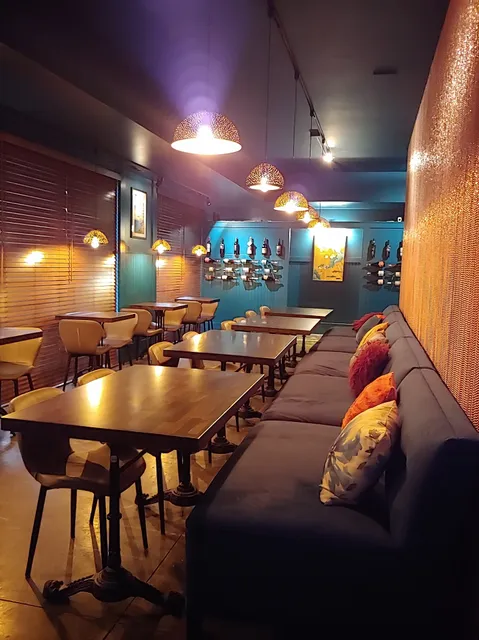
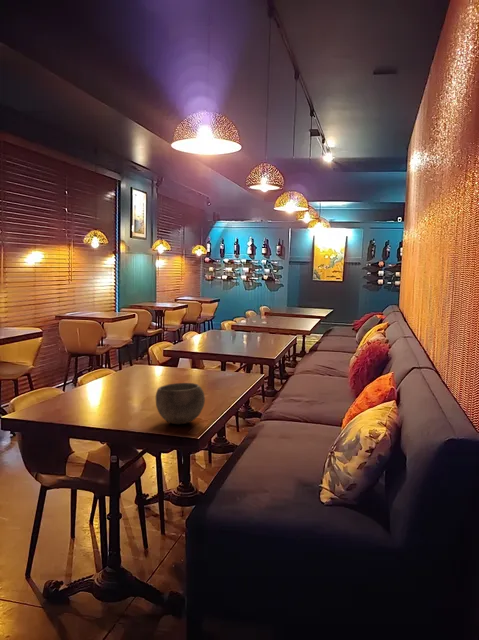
+ bowl [155,382,206,425]
